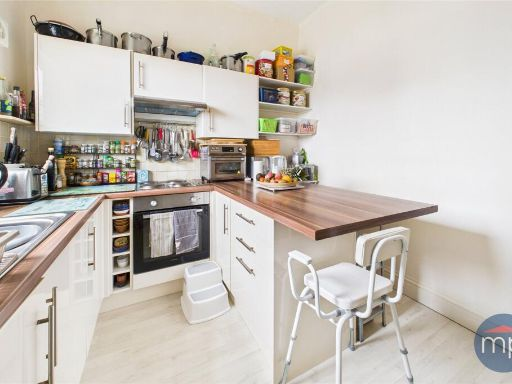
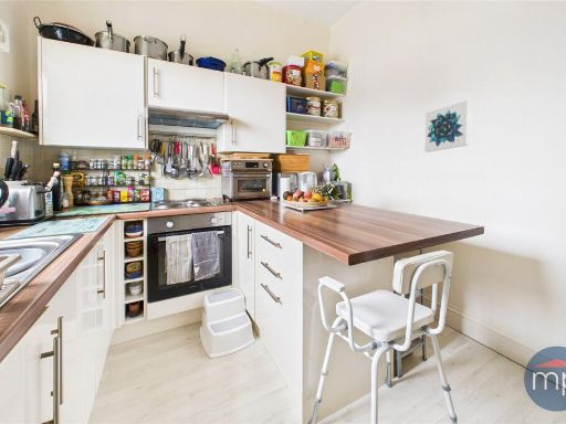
+ wall art [423,99,472,153]
